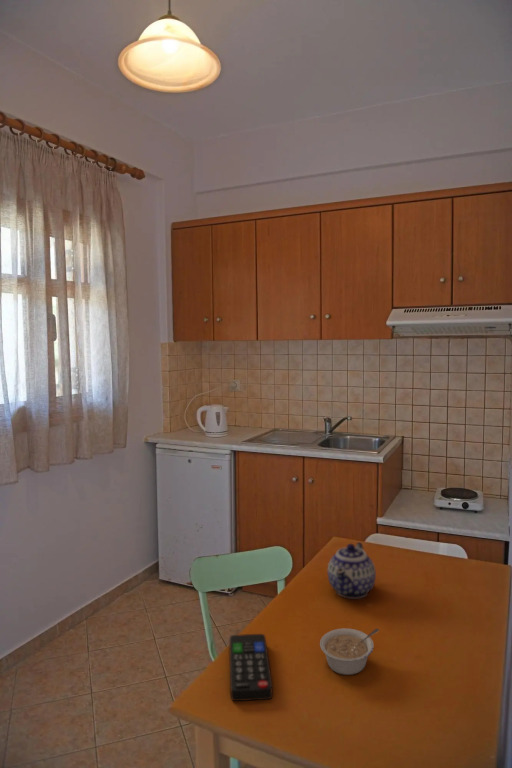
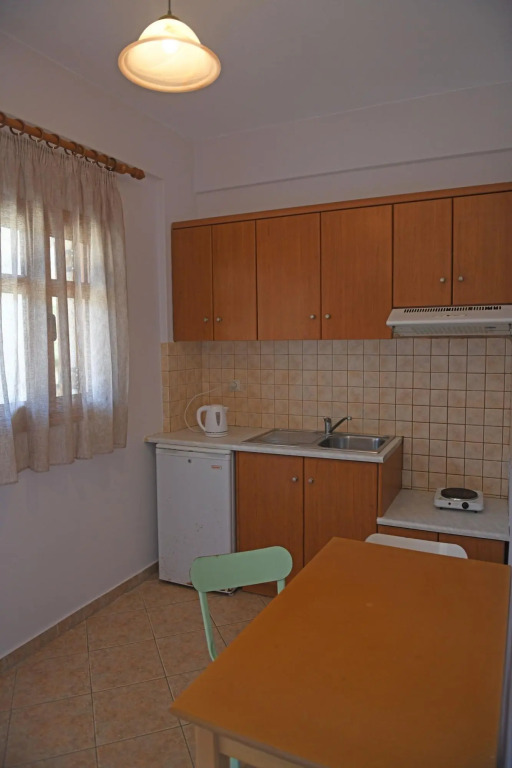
- legume [319,627,380,676]
- teapot [327,541,377,600]
- remote control [228,633,273,702]
